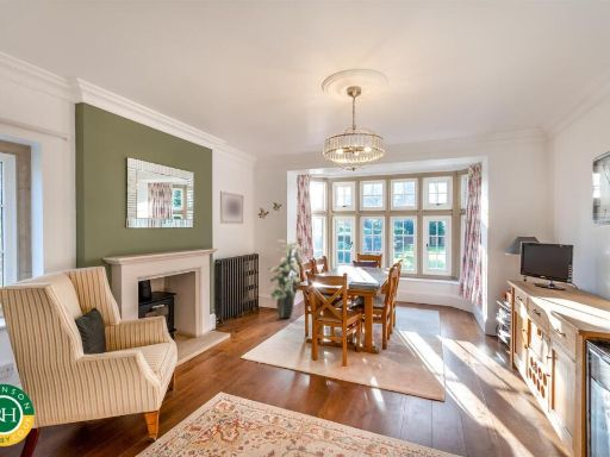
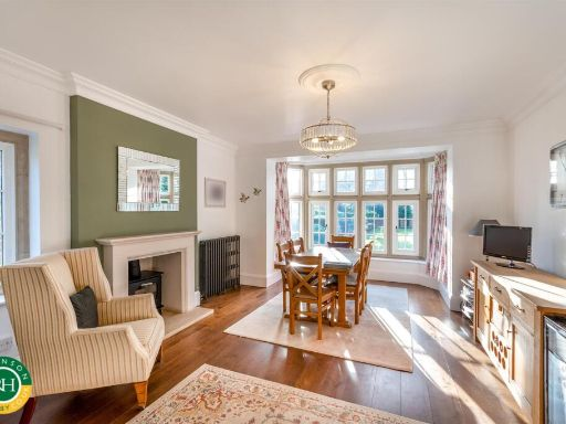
- indoor plant [267,239,306,319]
